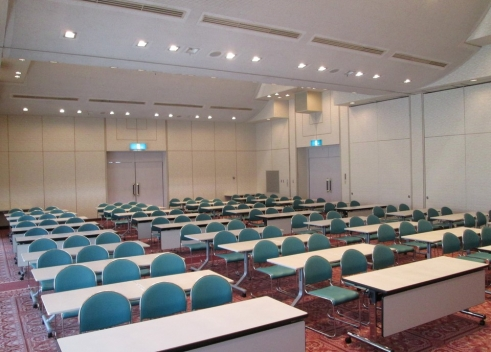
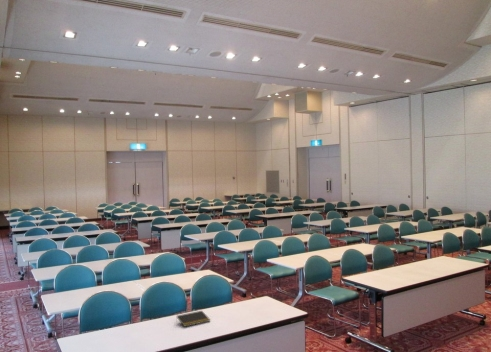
+ notepad [175,310,211,328]
